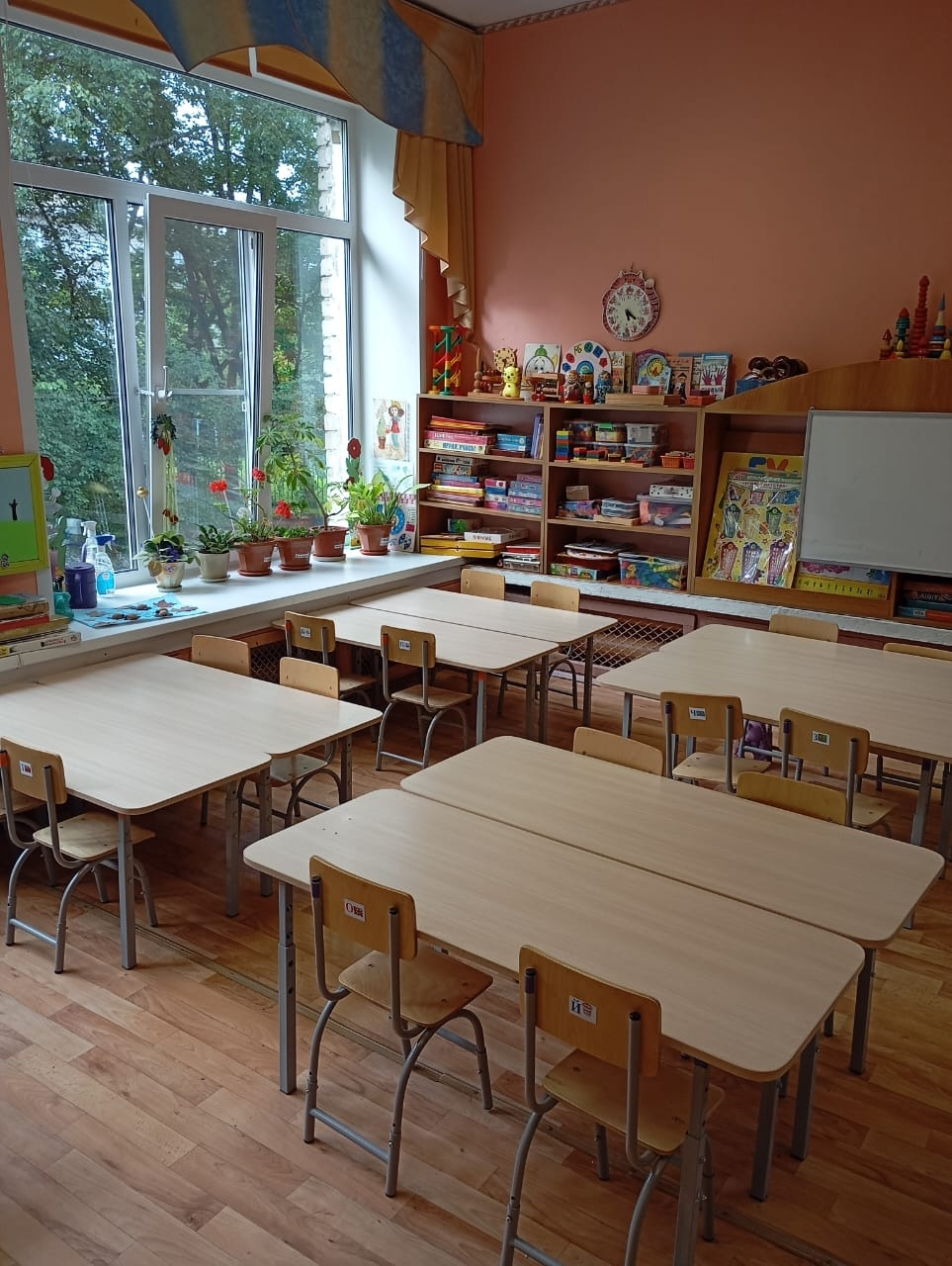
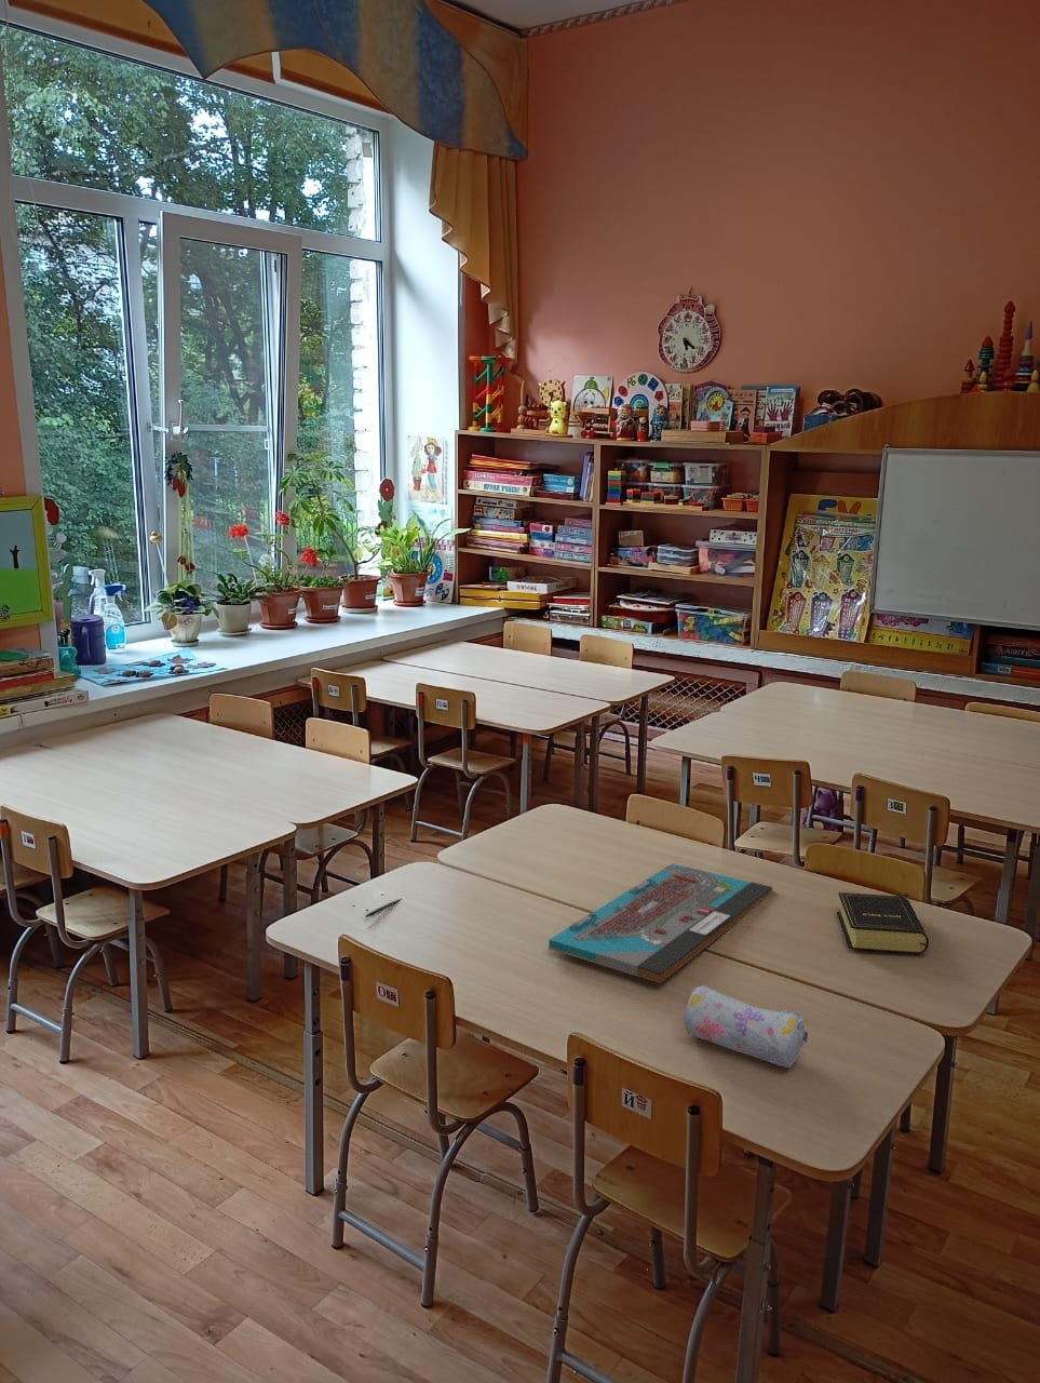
+ board game [547,862,773,984]
+ book [836,891,930,955]
+ pen [364,898,402,919]
+ pencil case [684,984,808,1068]
